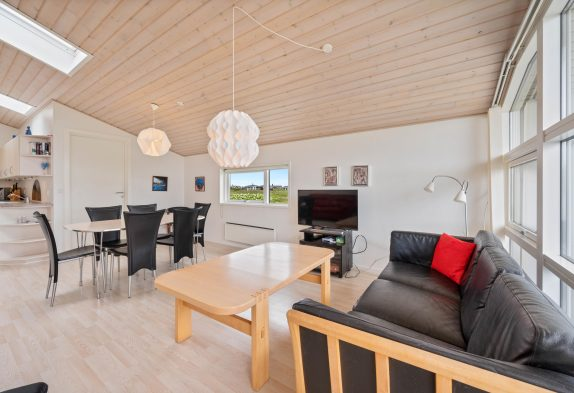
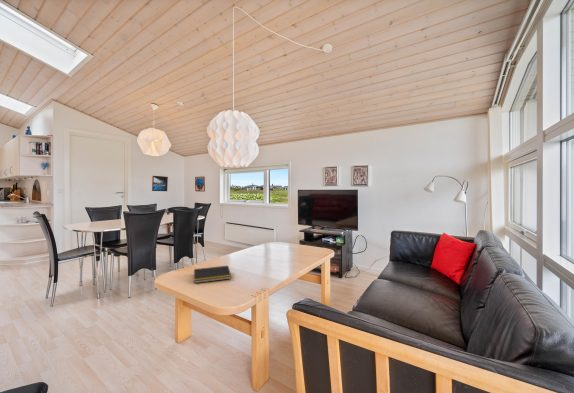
+ notepad [192,265,232,284]
